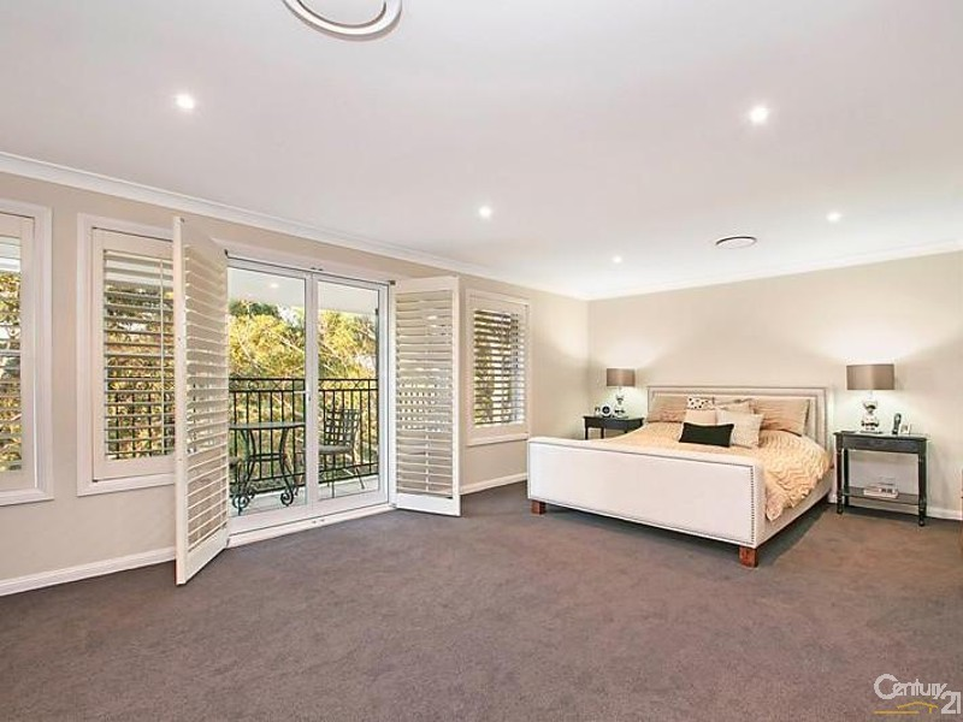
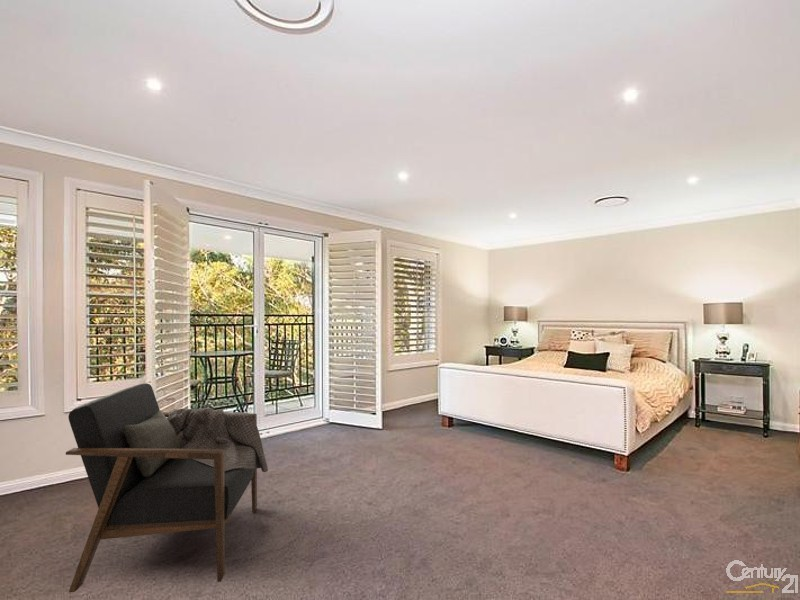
+ armchair [65,382,269,593]
